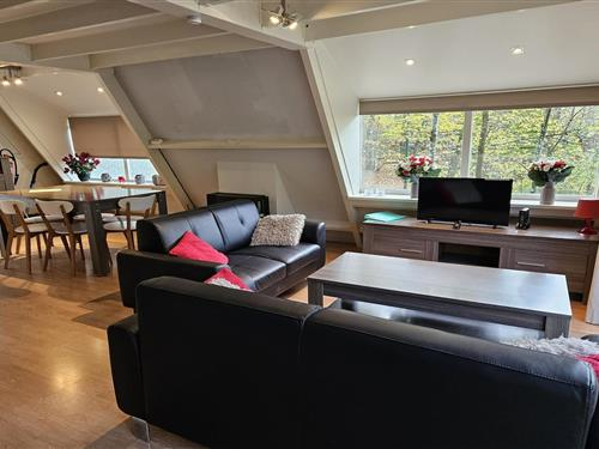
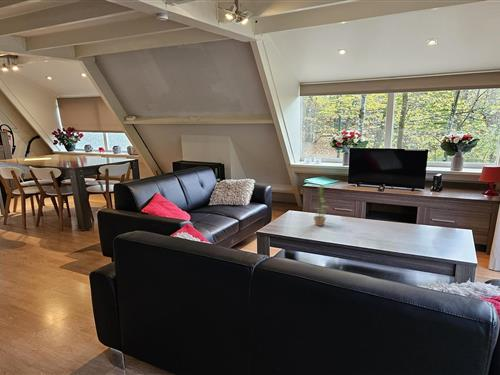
+ plant [312,184,330,227]
